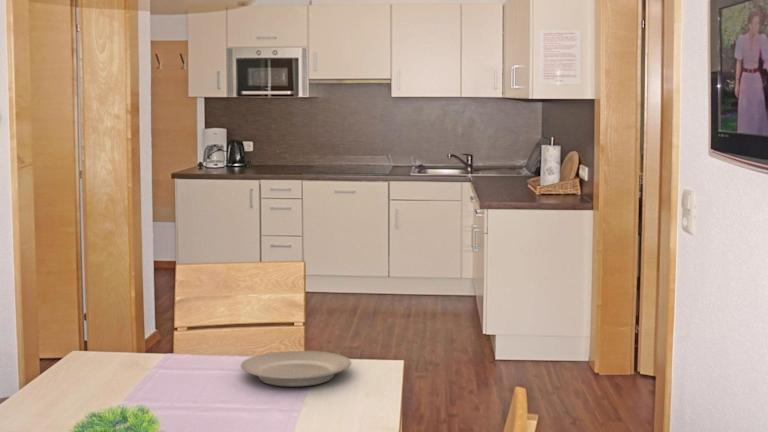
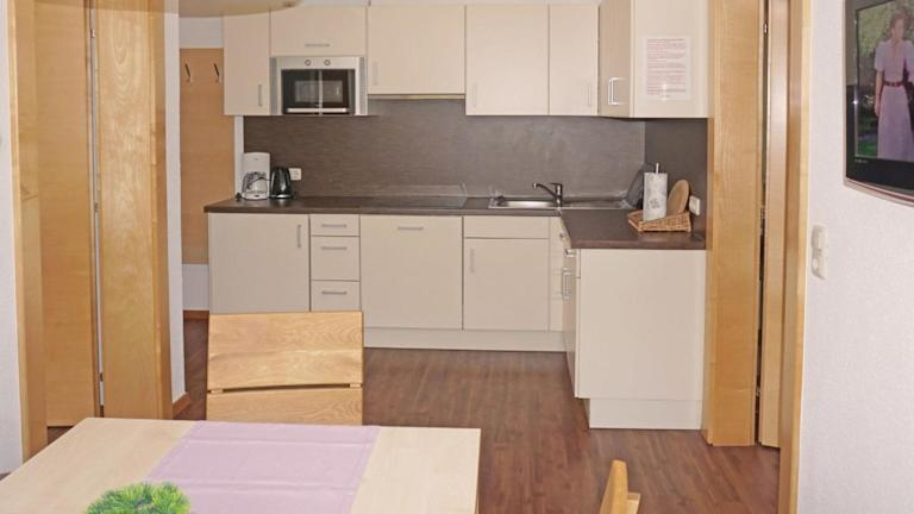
- plate [240,350,352,387]
